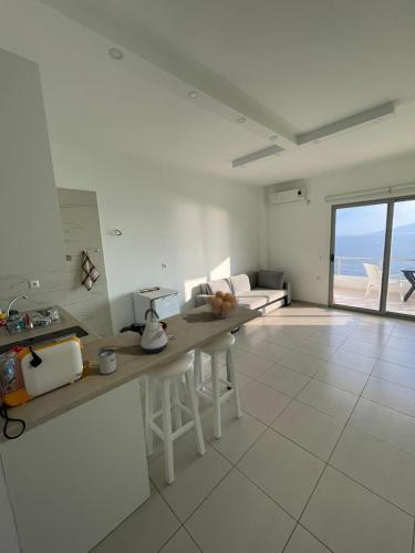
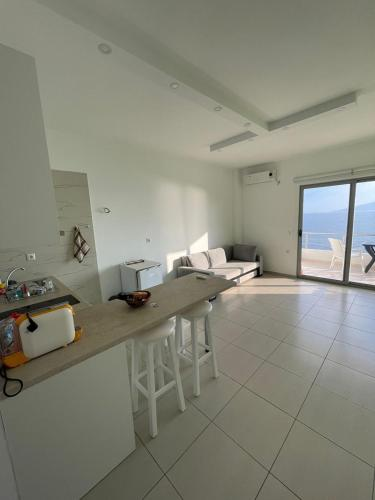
- fruit basket [205,290,240,319]
- mug [96,348,117,376]
- kettle [139,307,168,354]
